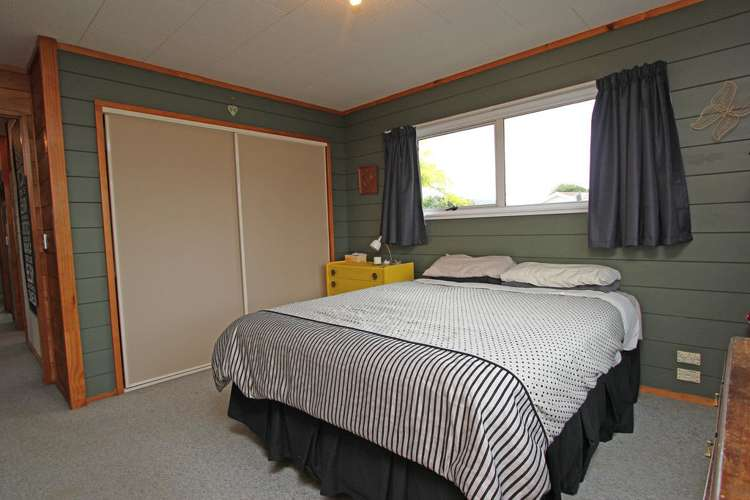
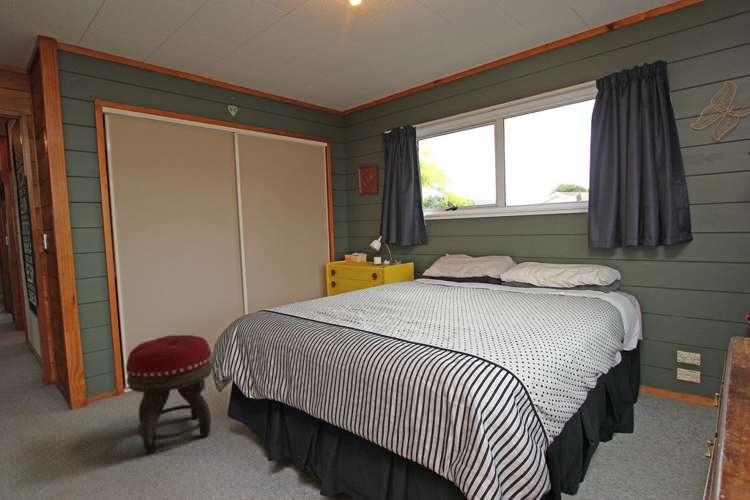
+ footstool [125,334,213,455]
